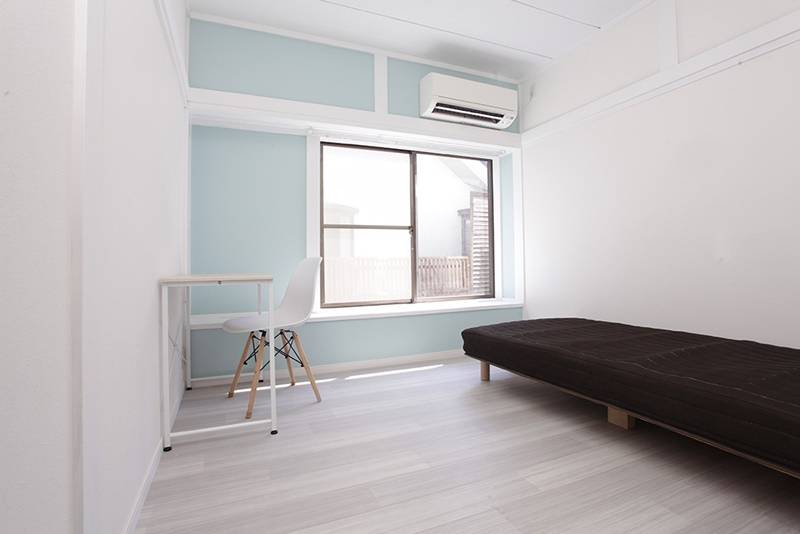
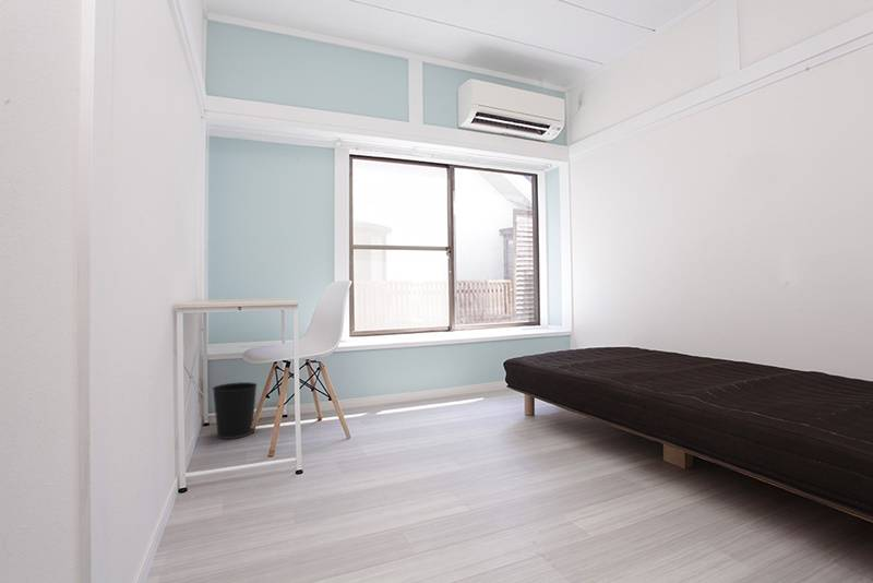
+ wastebasket [212,381,259,440]
